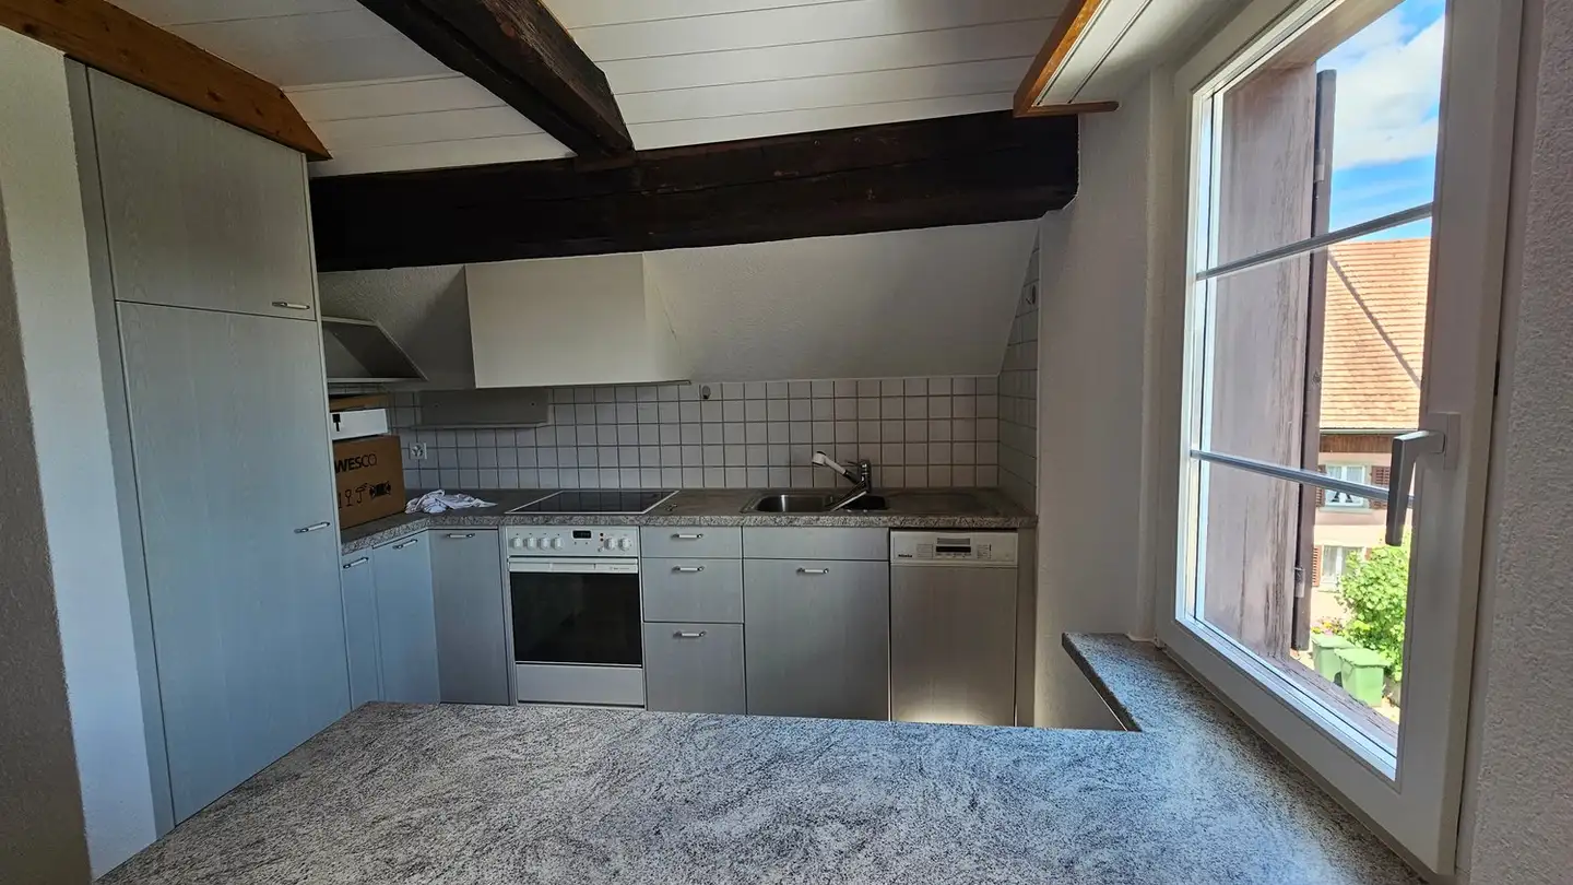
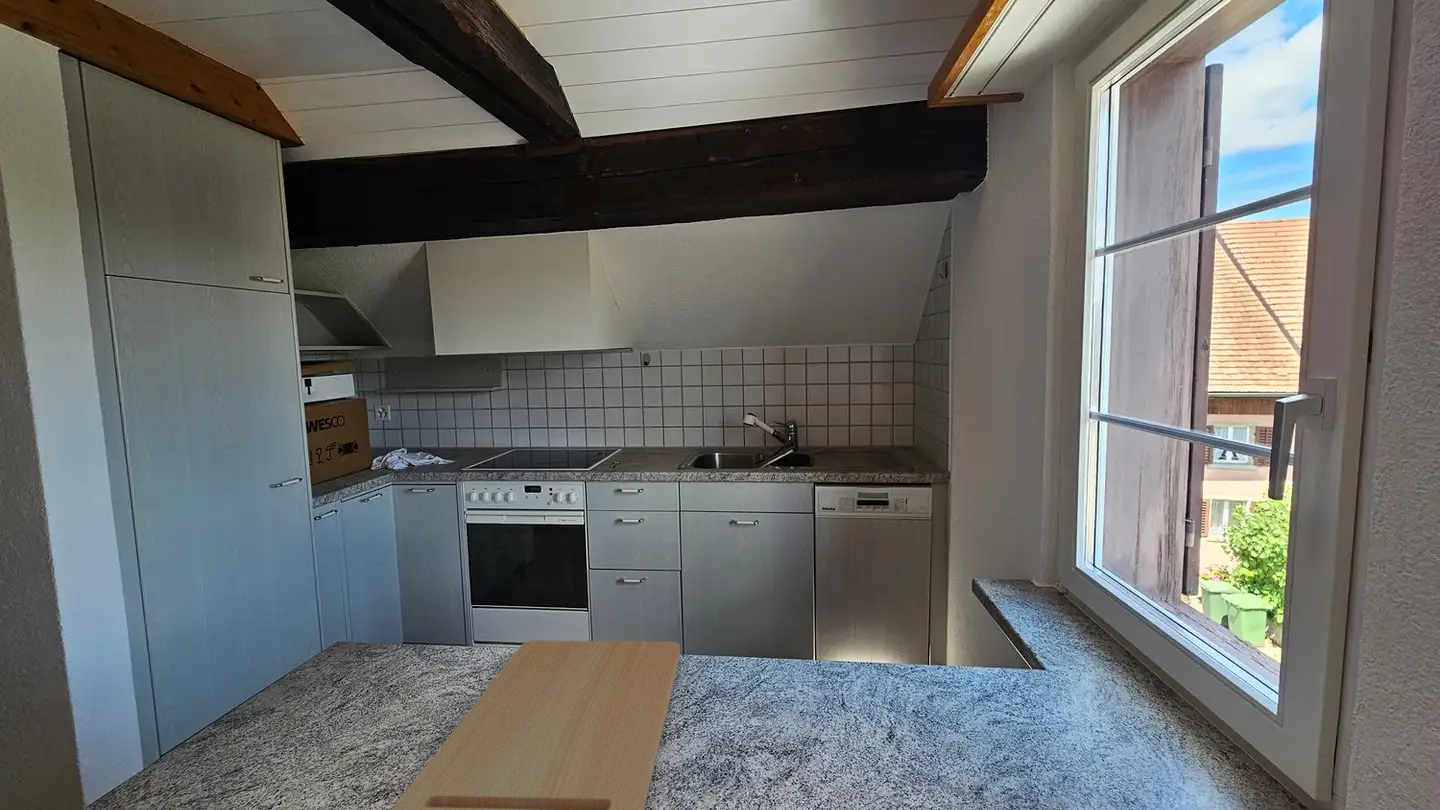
+ cutting board [391,639,681,810]
